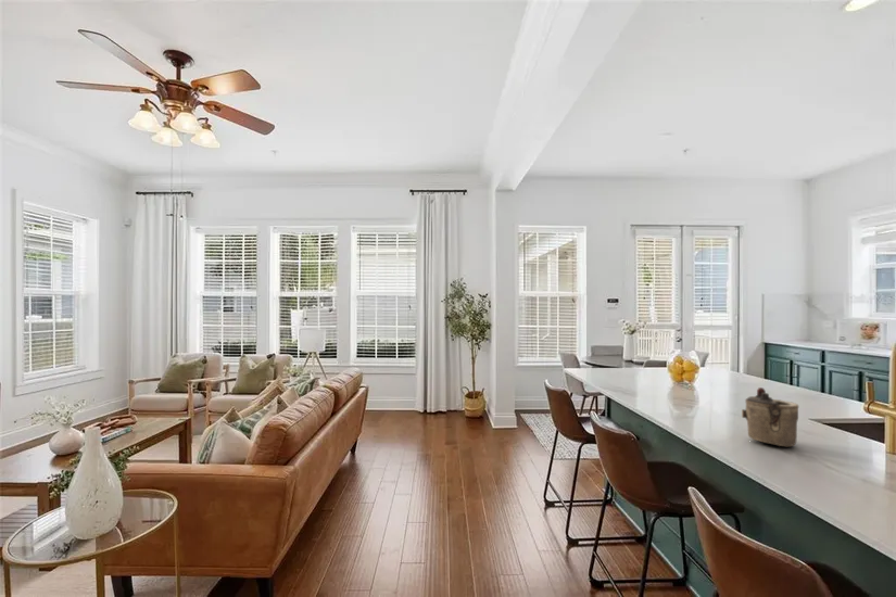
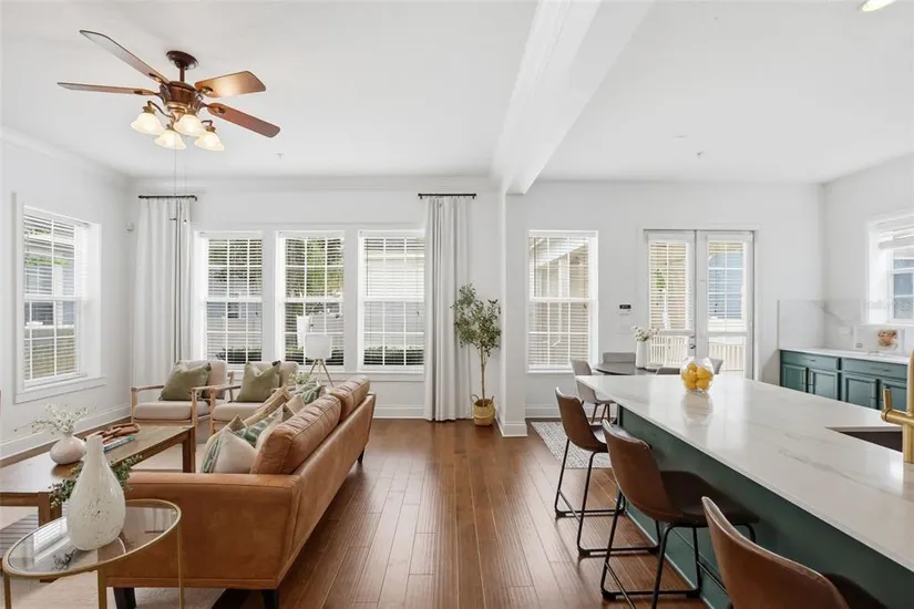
- teapot [741,386,799,447]
